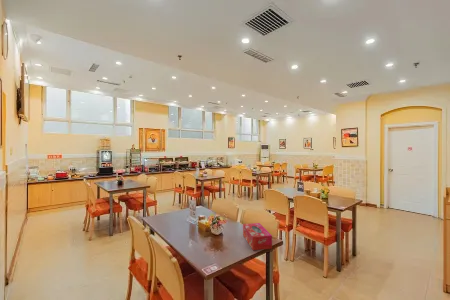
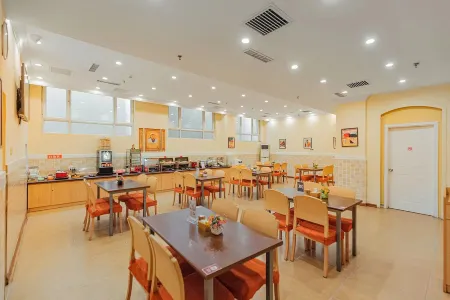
- tissue box [242,222,273,251]
